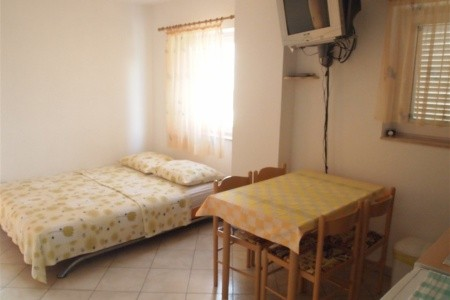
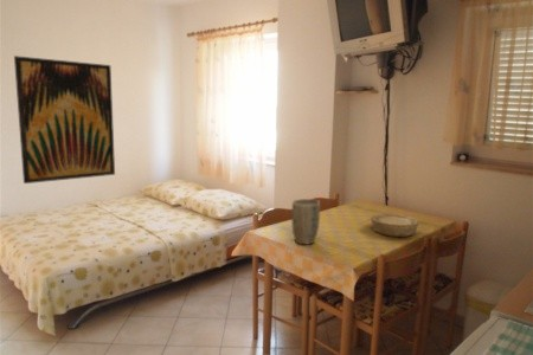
+ bowl [370,213,420,238]
+ plant pot [290,198,321,245]
+ wall art [13,54,116,185]
